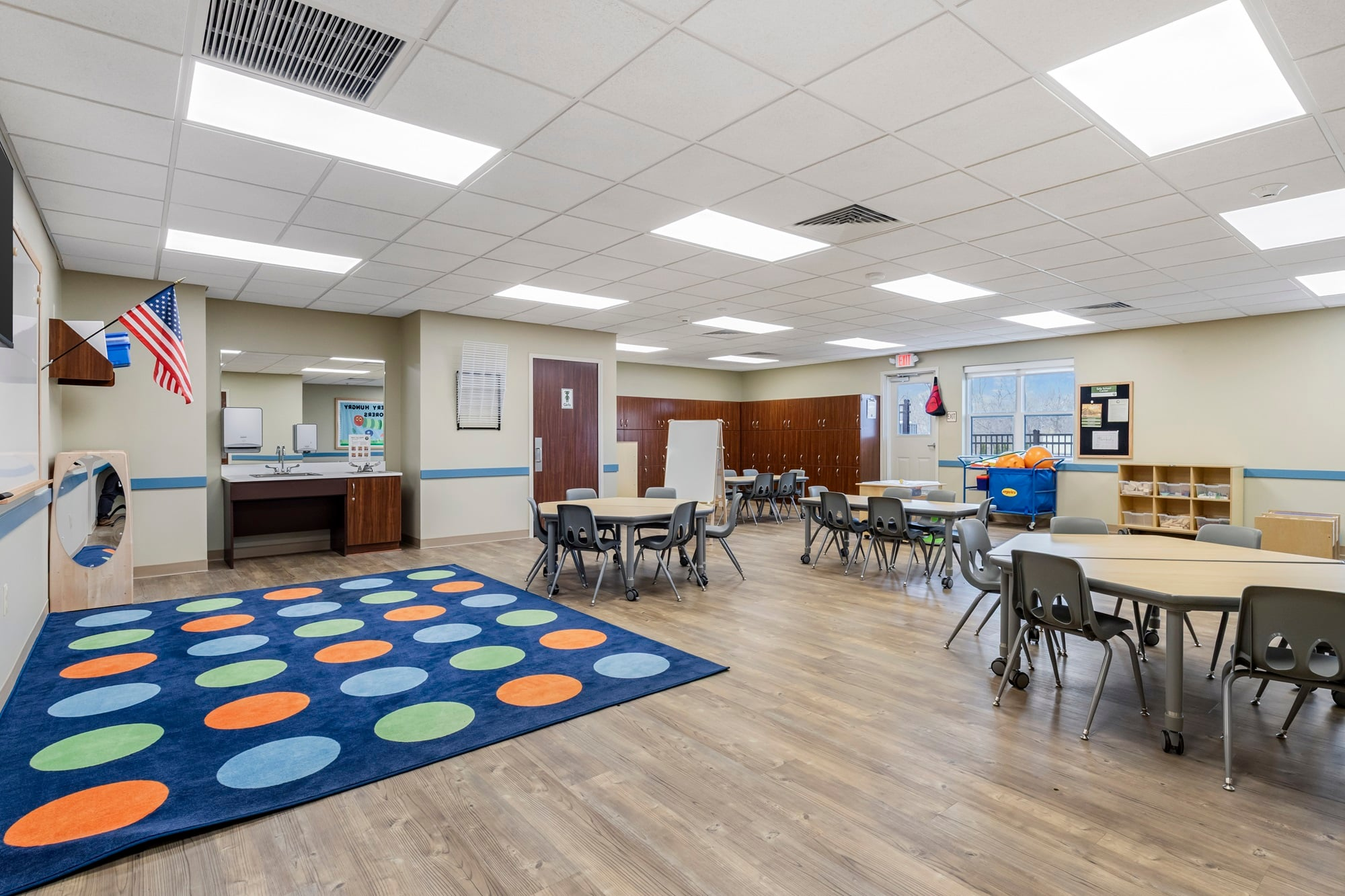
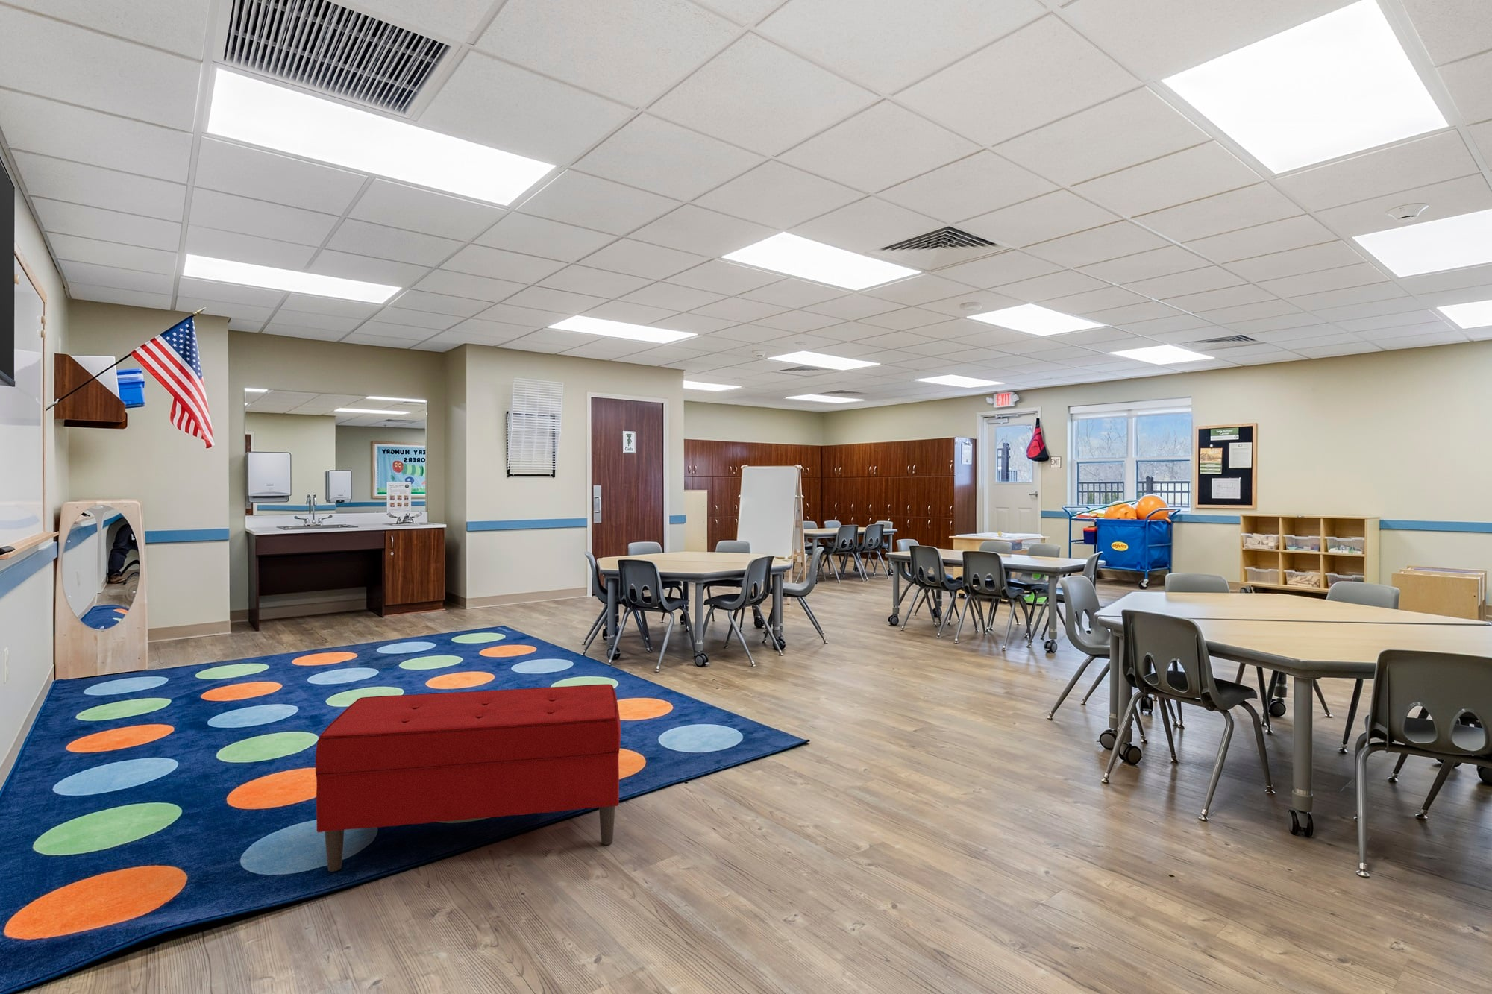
+ bench [315,683,621,872]
